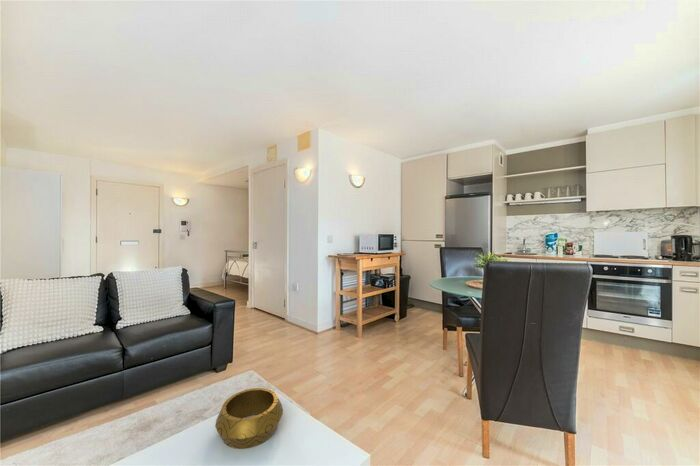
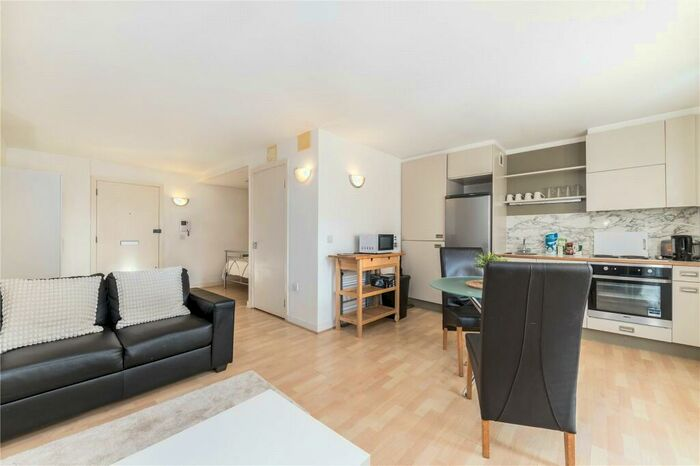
- decorative bowl [214,387,284,450]
